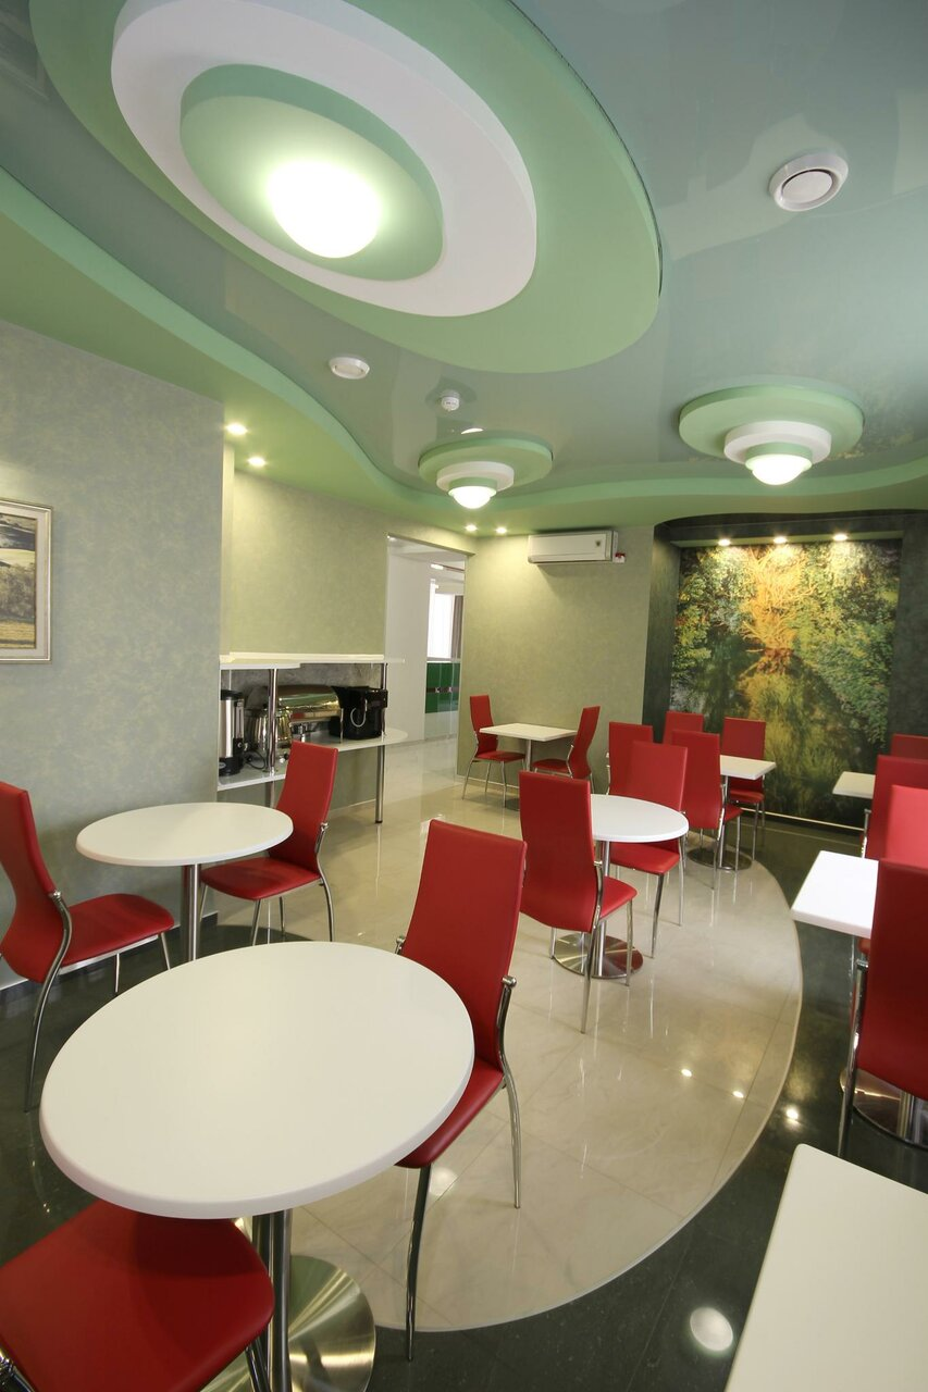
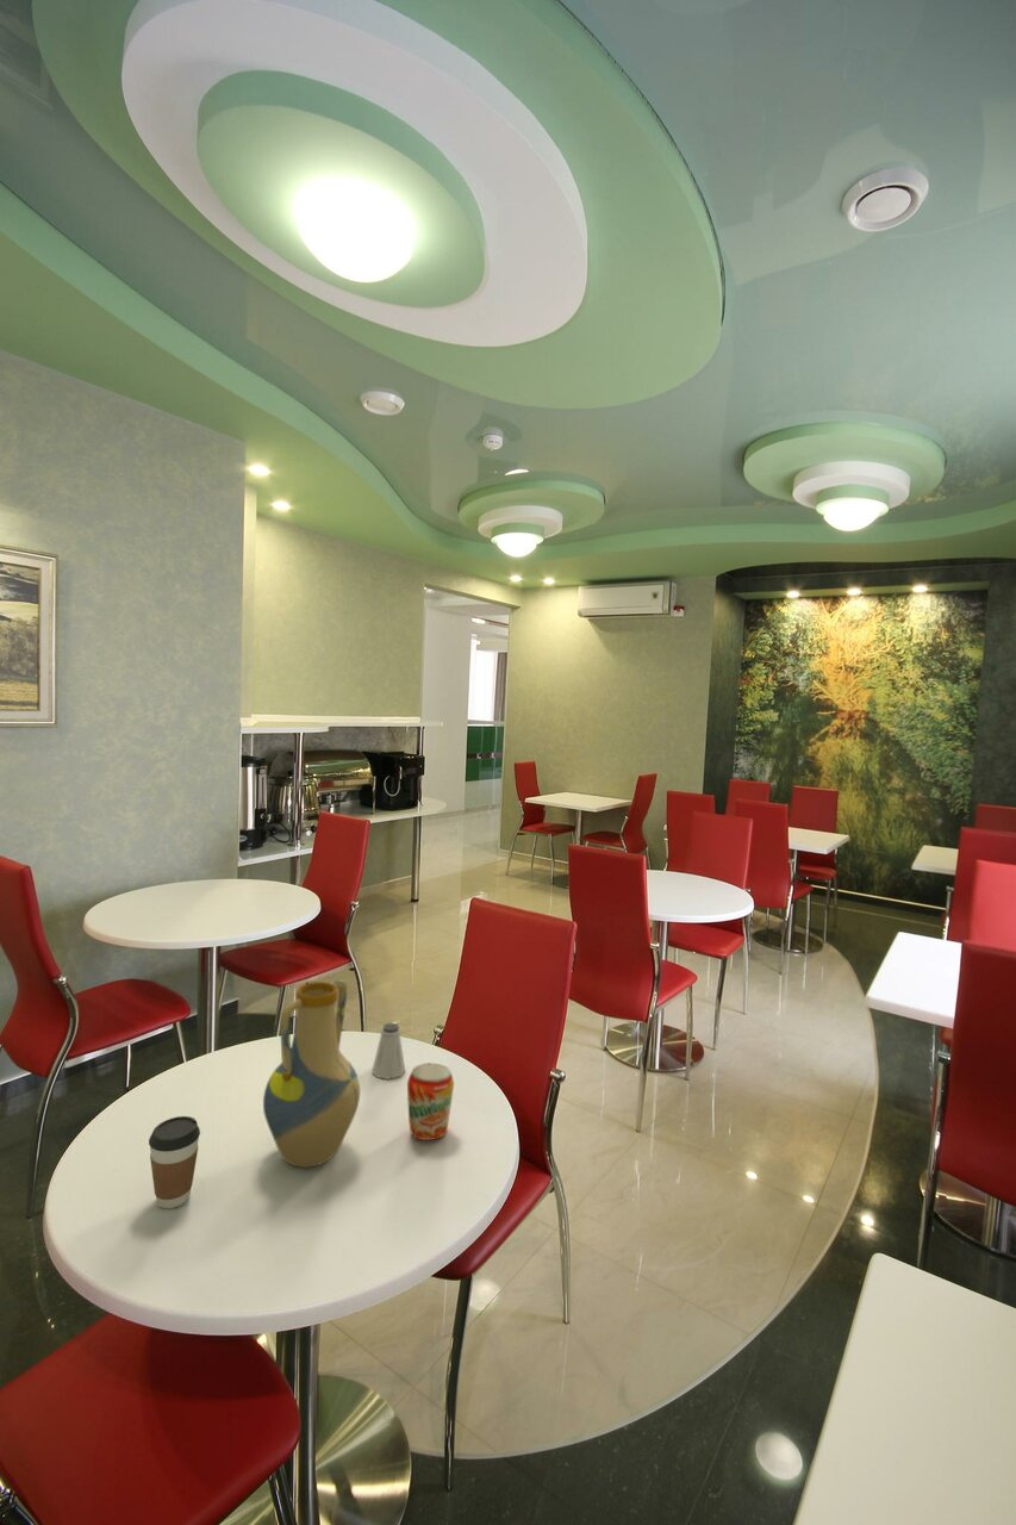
+ saltshaker [372,1022,406,1081]
+ vase [262,979,361,1169]
+ coffee cup [148,1115,201,1209]
+ beverage can [406,1063,455,1141]
